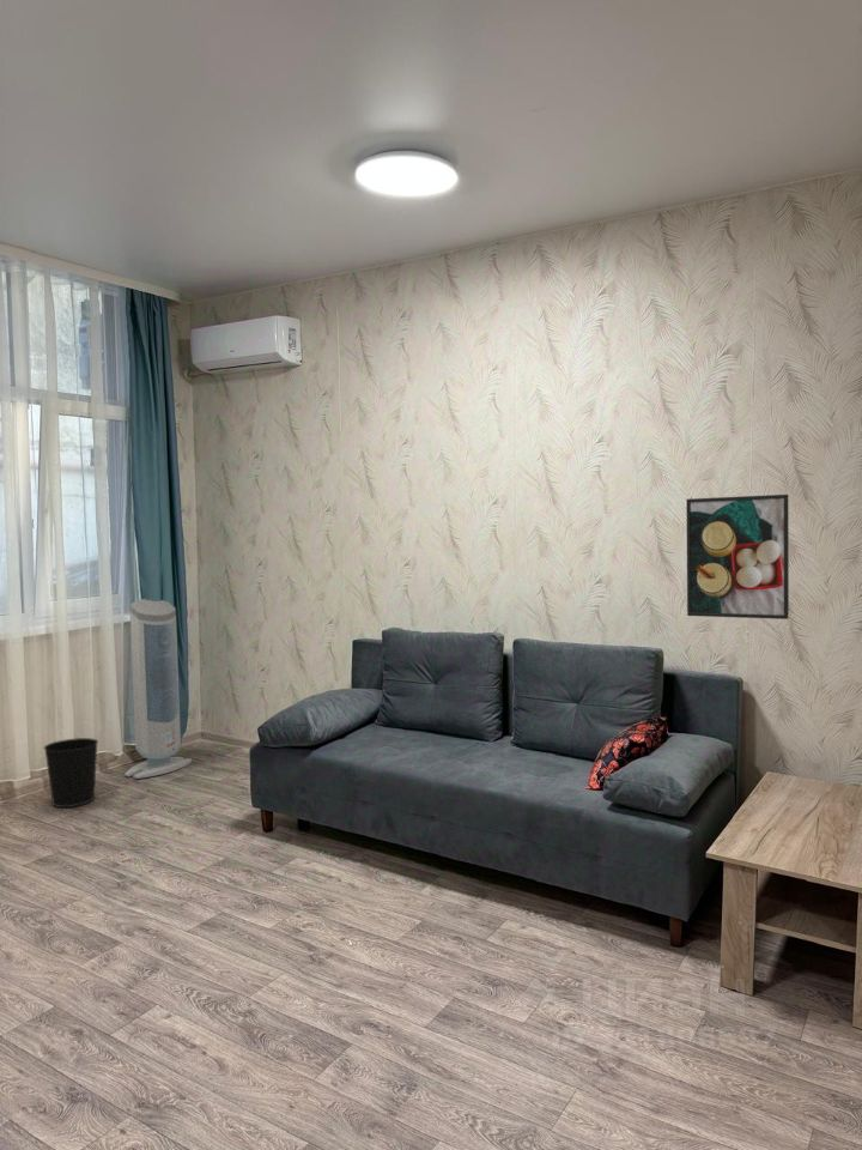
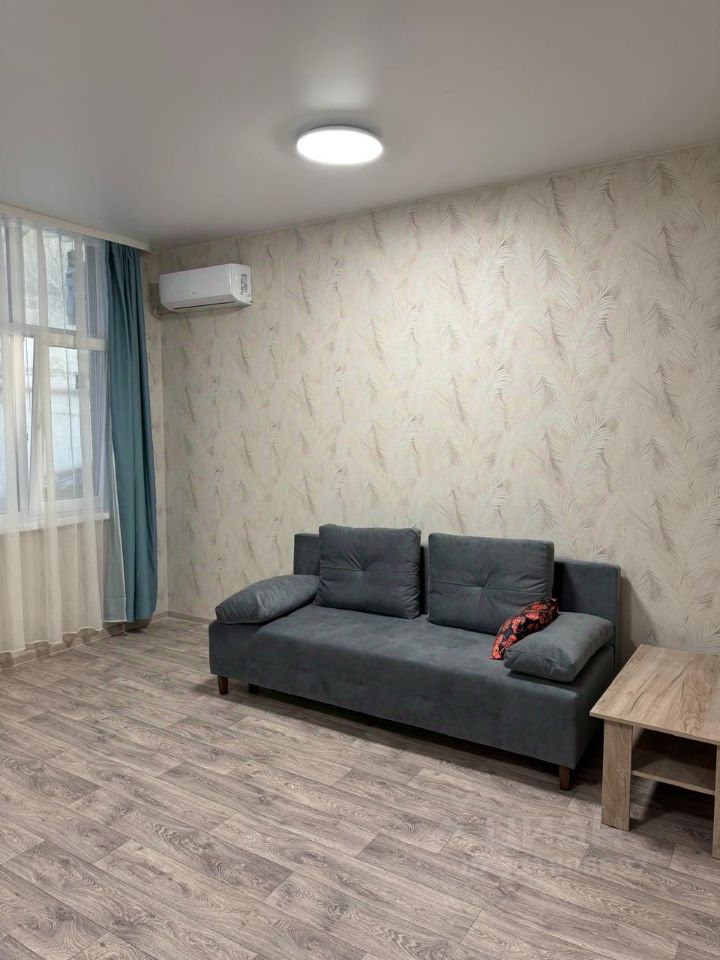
- wastebasket [43,737,99,809]
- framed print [685,494,790,621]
- air purifier [123,598,193,780]
